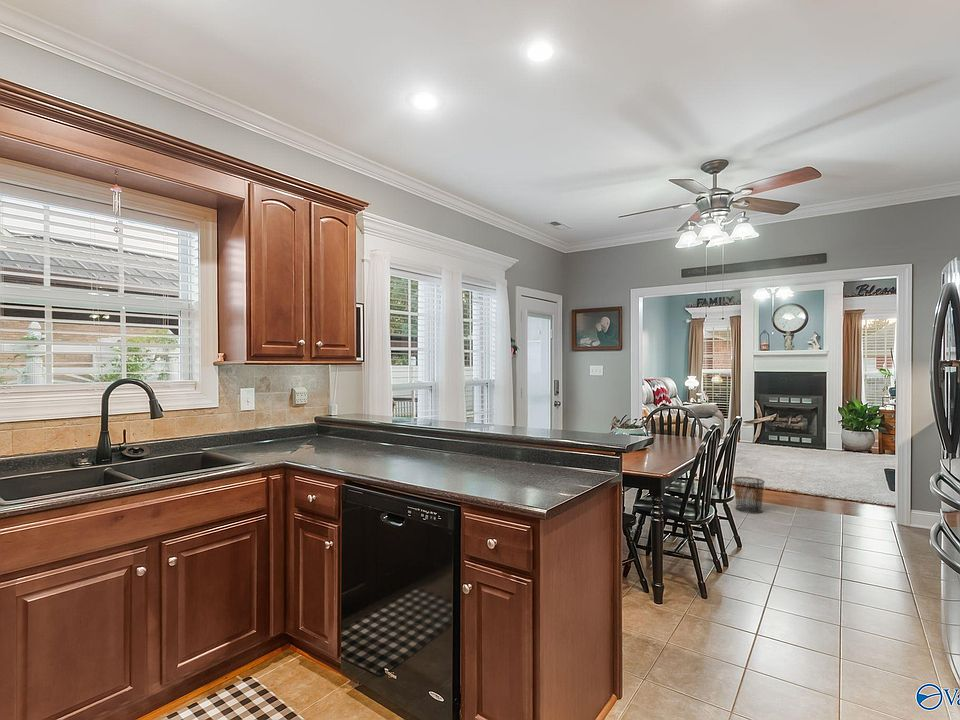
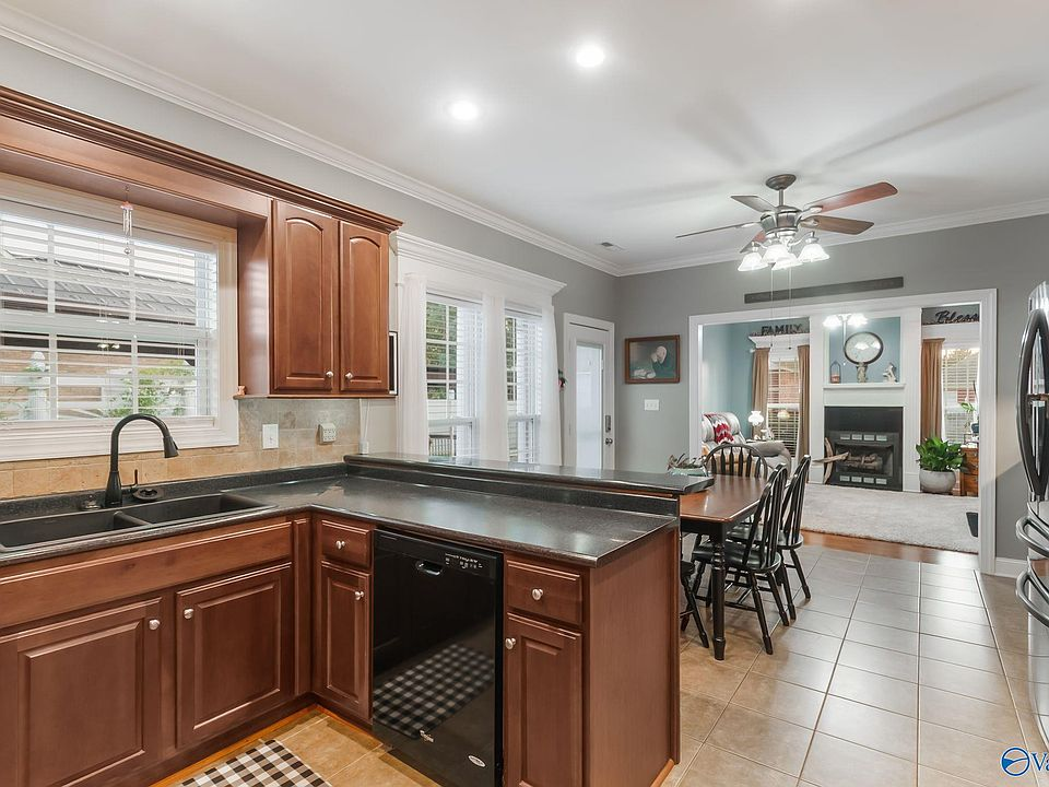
- waste bin [732,476,766,514]
